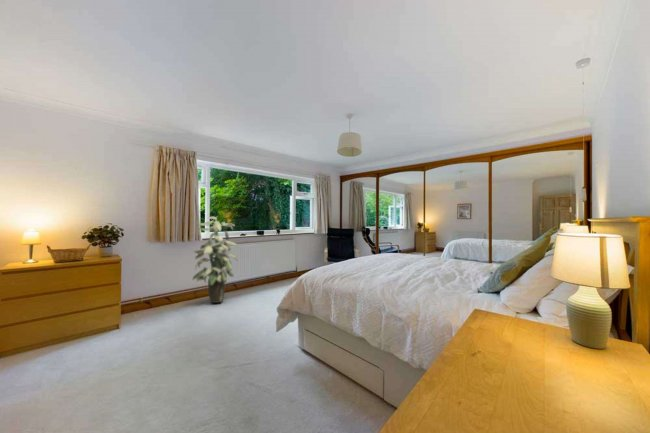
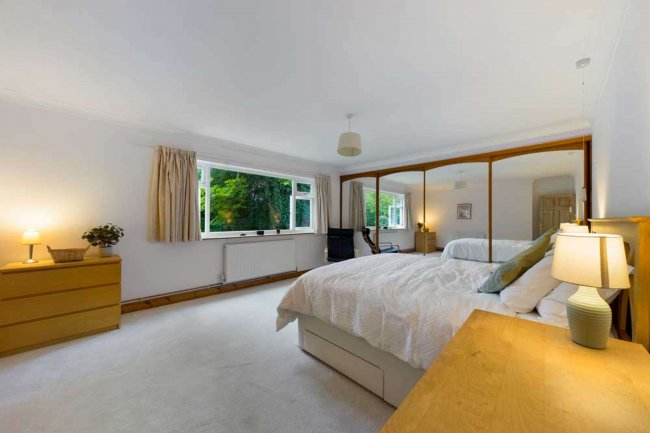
- indoor plant [192,216,239,304]
